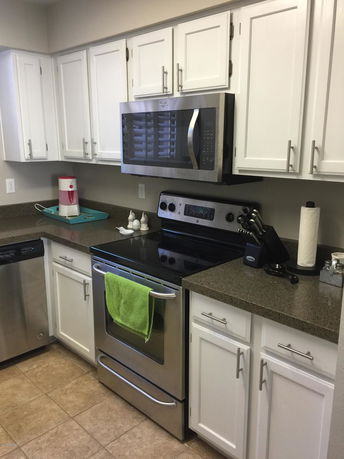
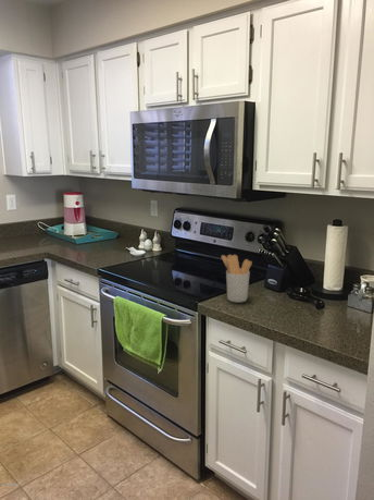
+ utensil holder [221,254,253,304]
